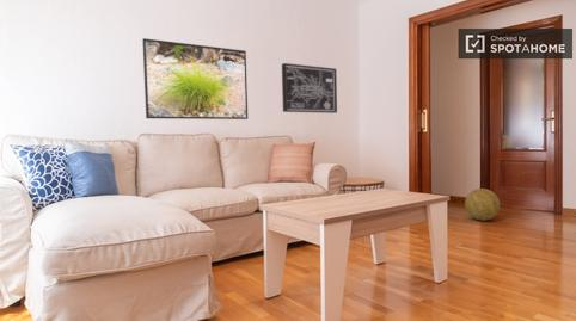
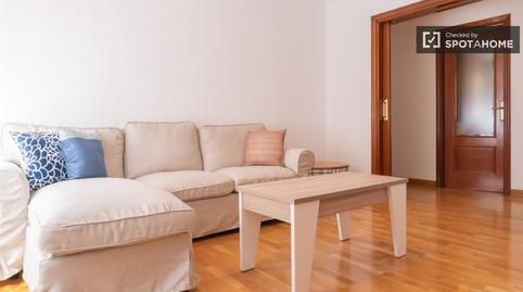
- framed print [141,37,249,121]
- decorative ball [464,187,501,222]
- wall art [281,62,338,115]
